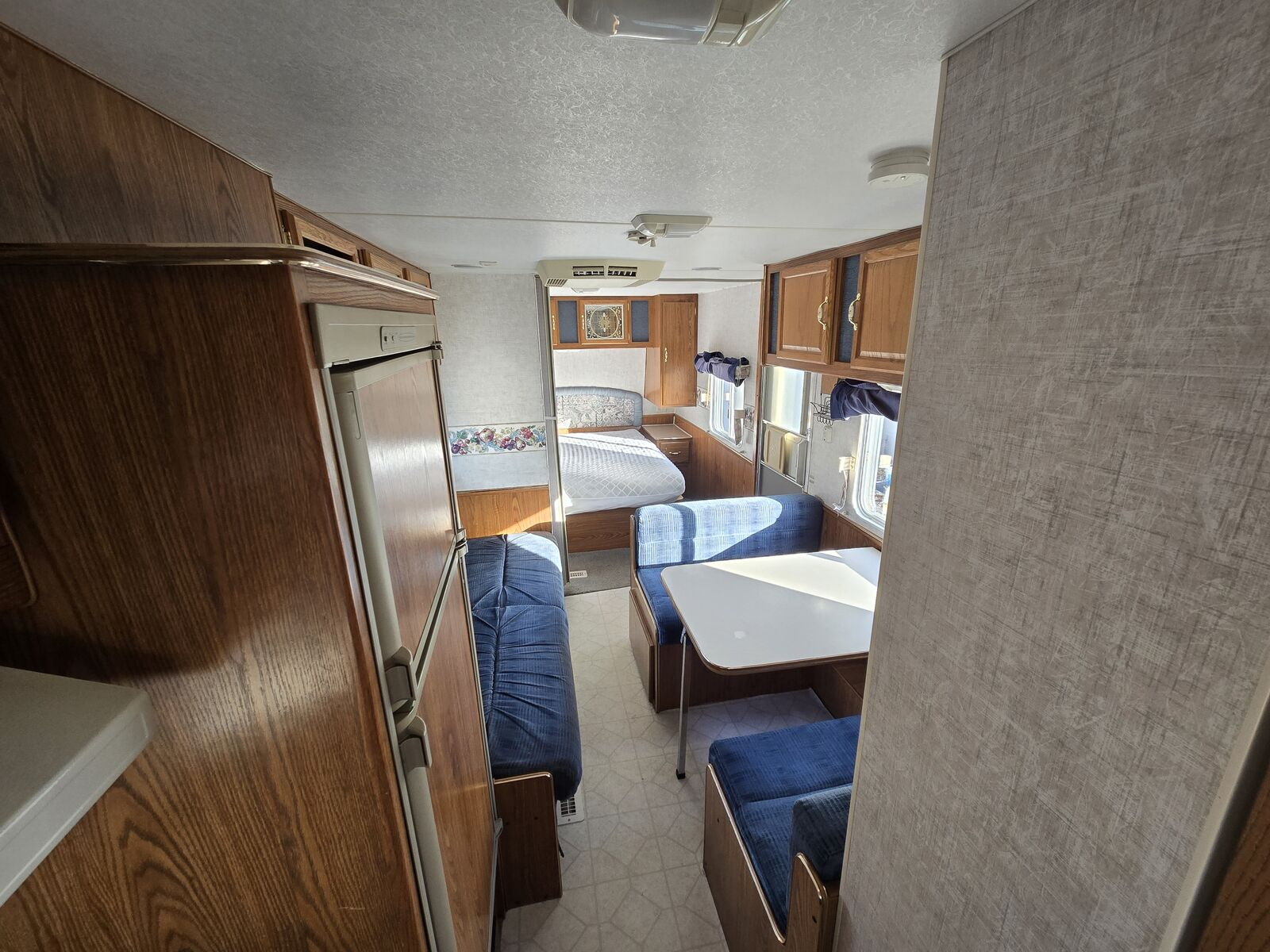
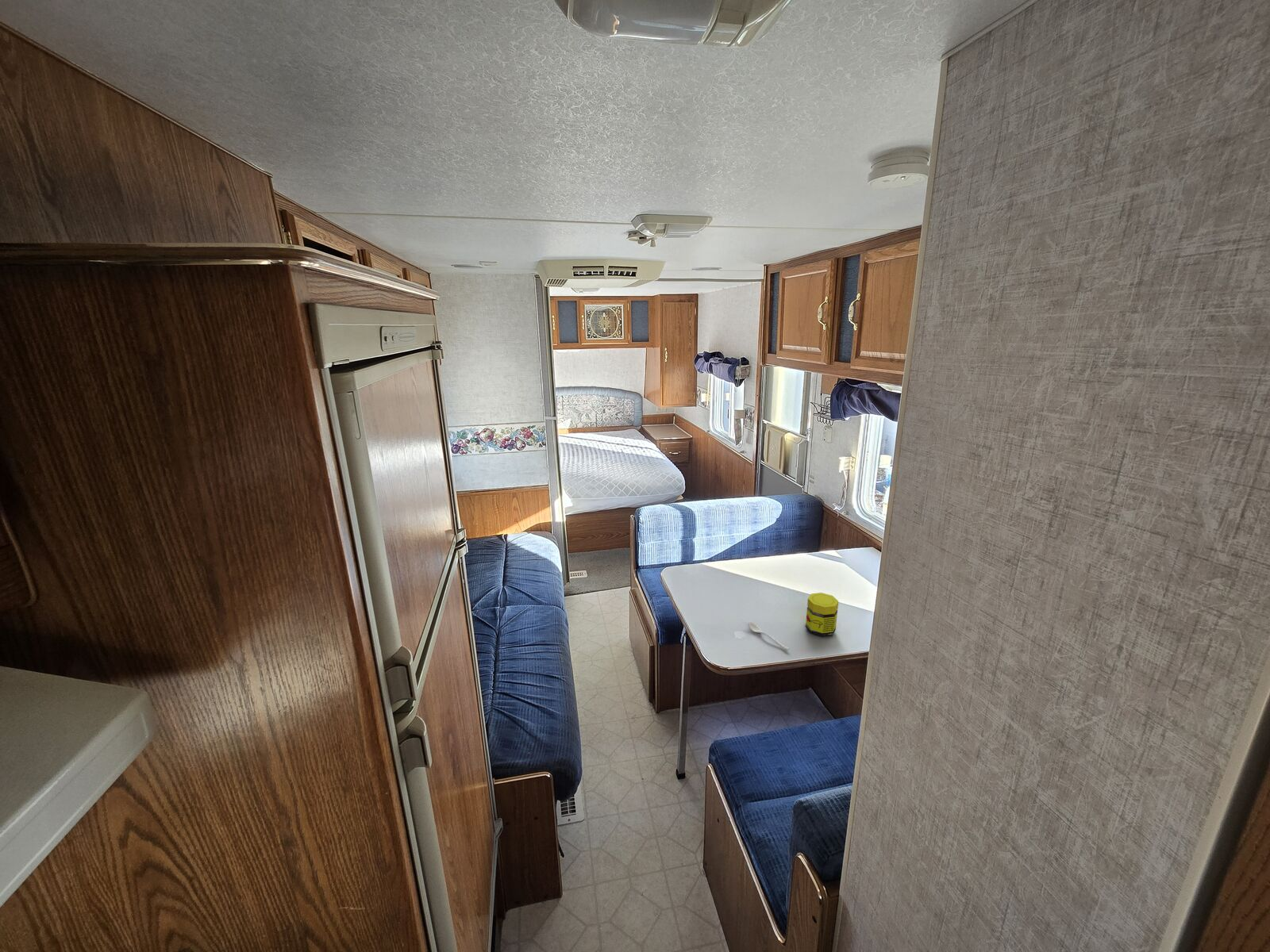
+ spoon [748,621,790,651]
+ jar [805,592,839,637]
